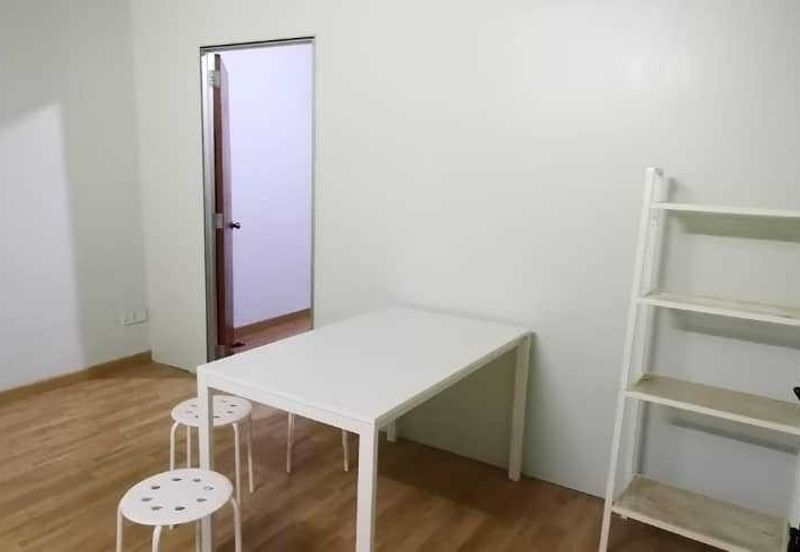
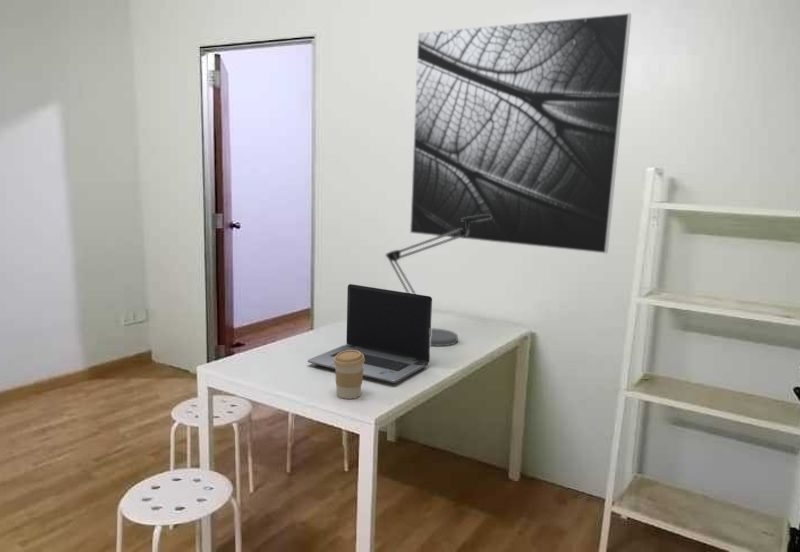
+ laptop computer [307,283,433,384]
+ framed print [409,12,632,255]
+ desk lamp [385,214,493,347]
+ coffee cup [333,350,365,400]
